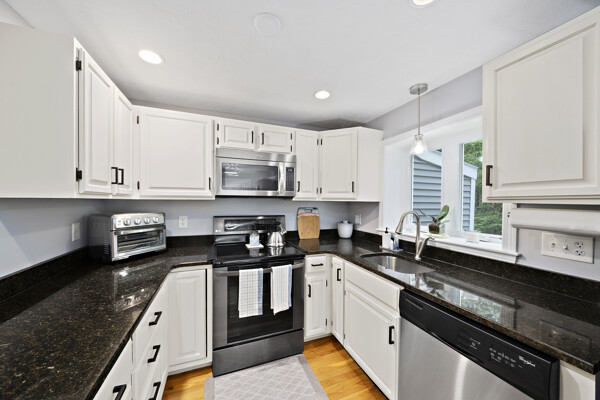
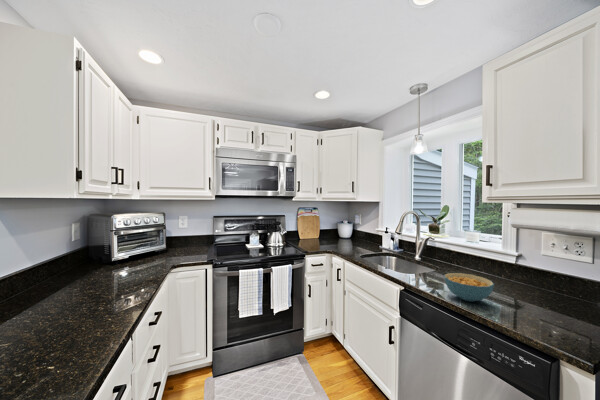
+ cereal bowl [443,272,495,303]
